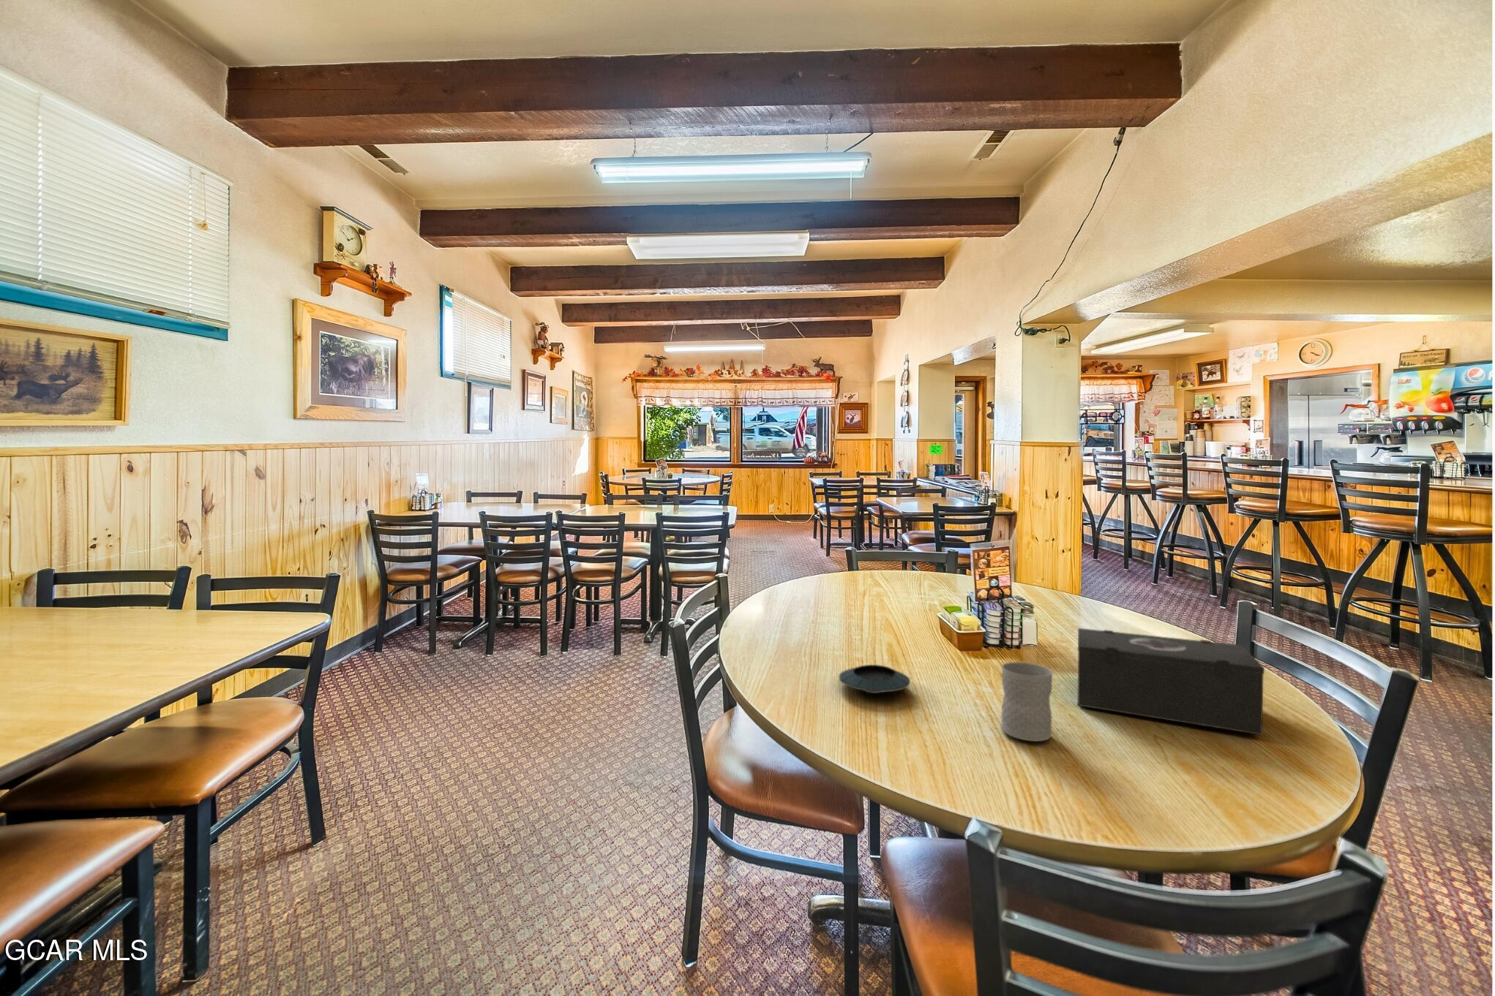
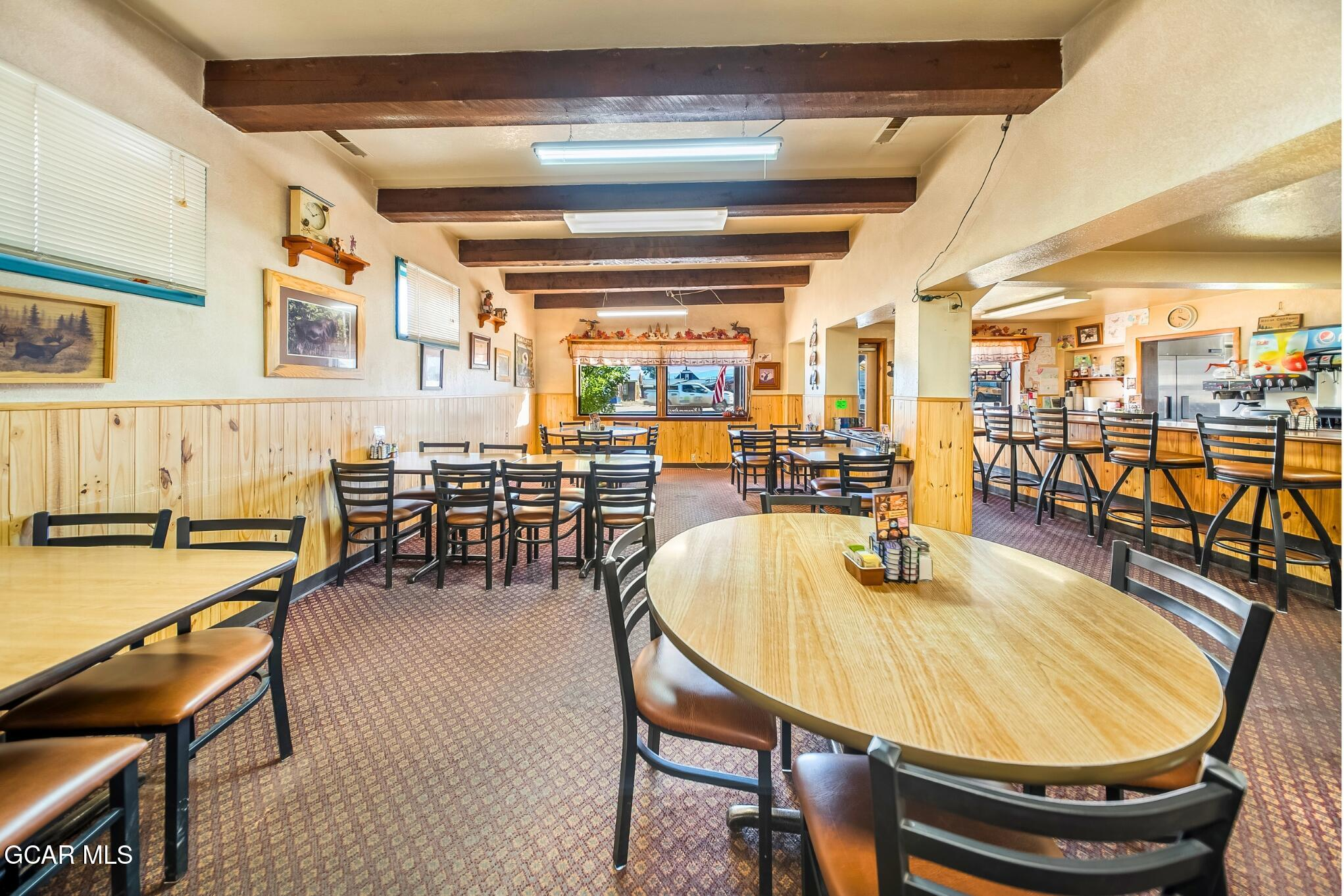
- saucer [839,664,911,694]
- first aid kit [1077,627,1265,736]
- mug [1000,661,1053,743]
